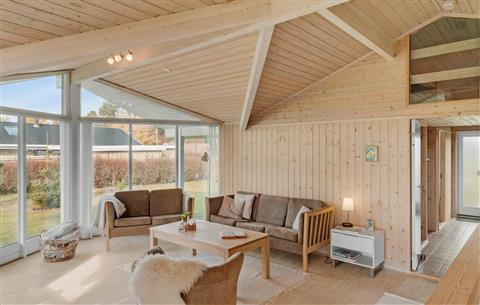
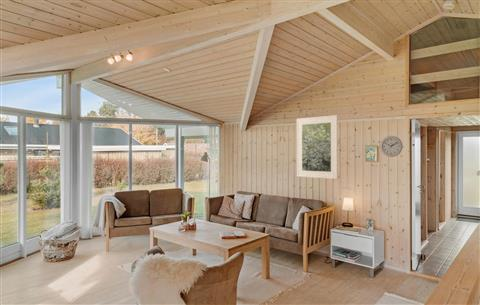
+ wall clock [380,135,404,158]
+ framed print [296,114,339,180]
